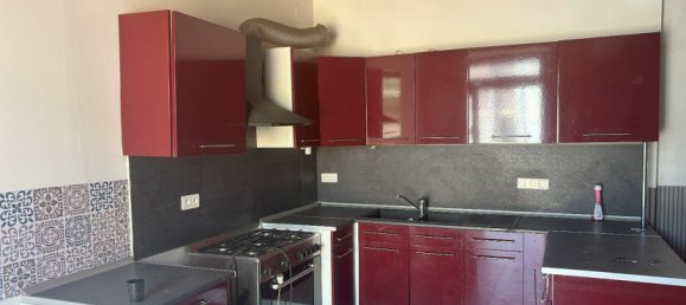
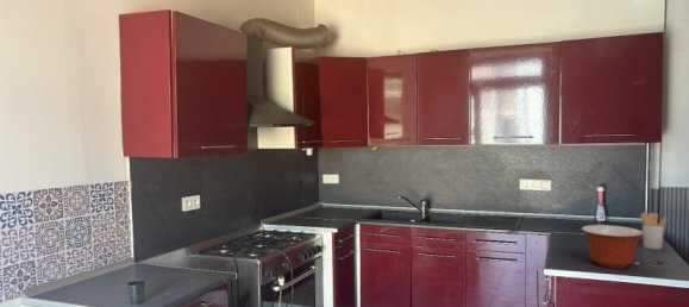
+ utensil holder [640,211,669,250]
+ mixing bowl [581,224,644,269]
